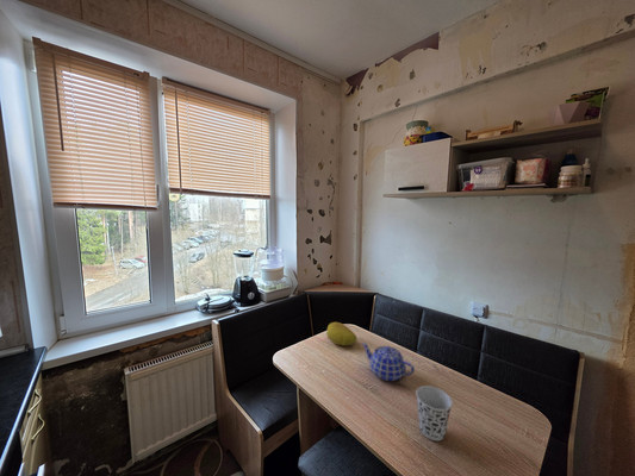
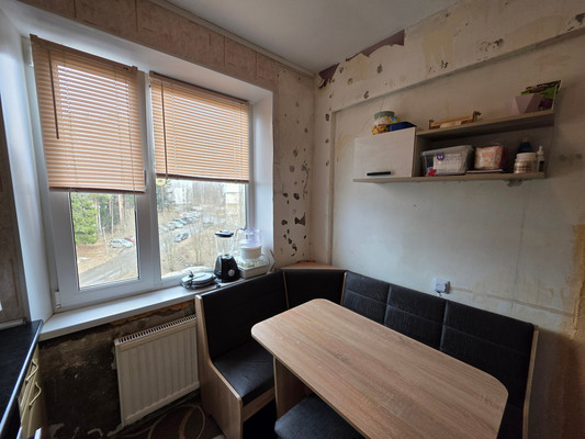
- cup [415,384,454,441]
- teapot [361,342,416,382]
- fruit [325,321,357,346]
